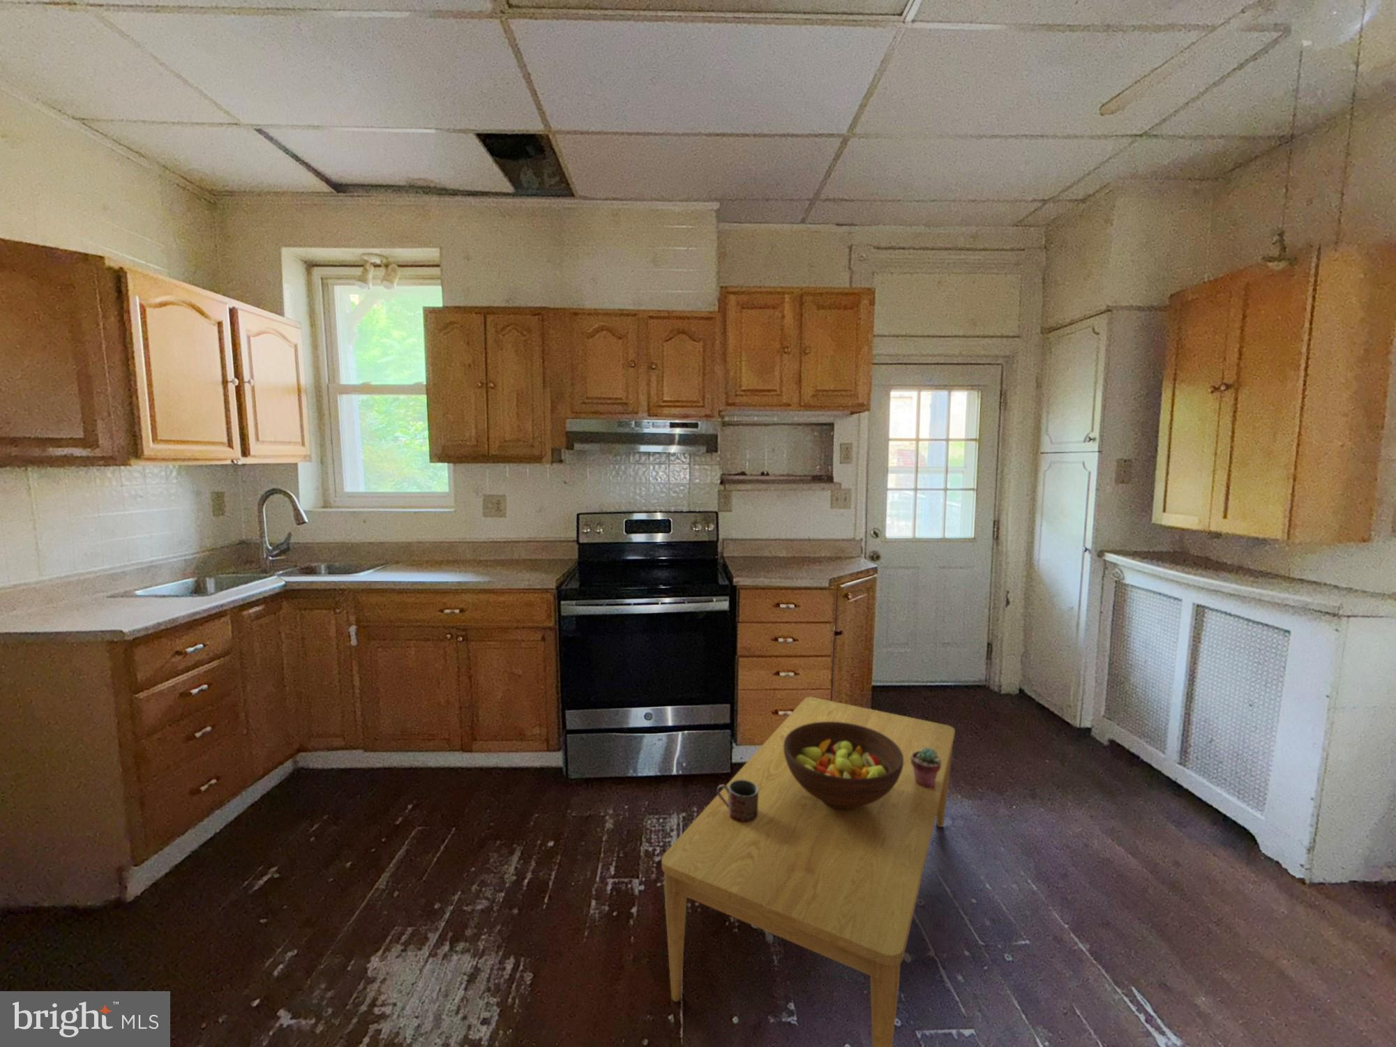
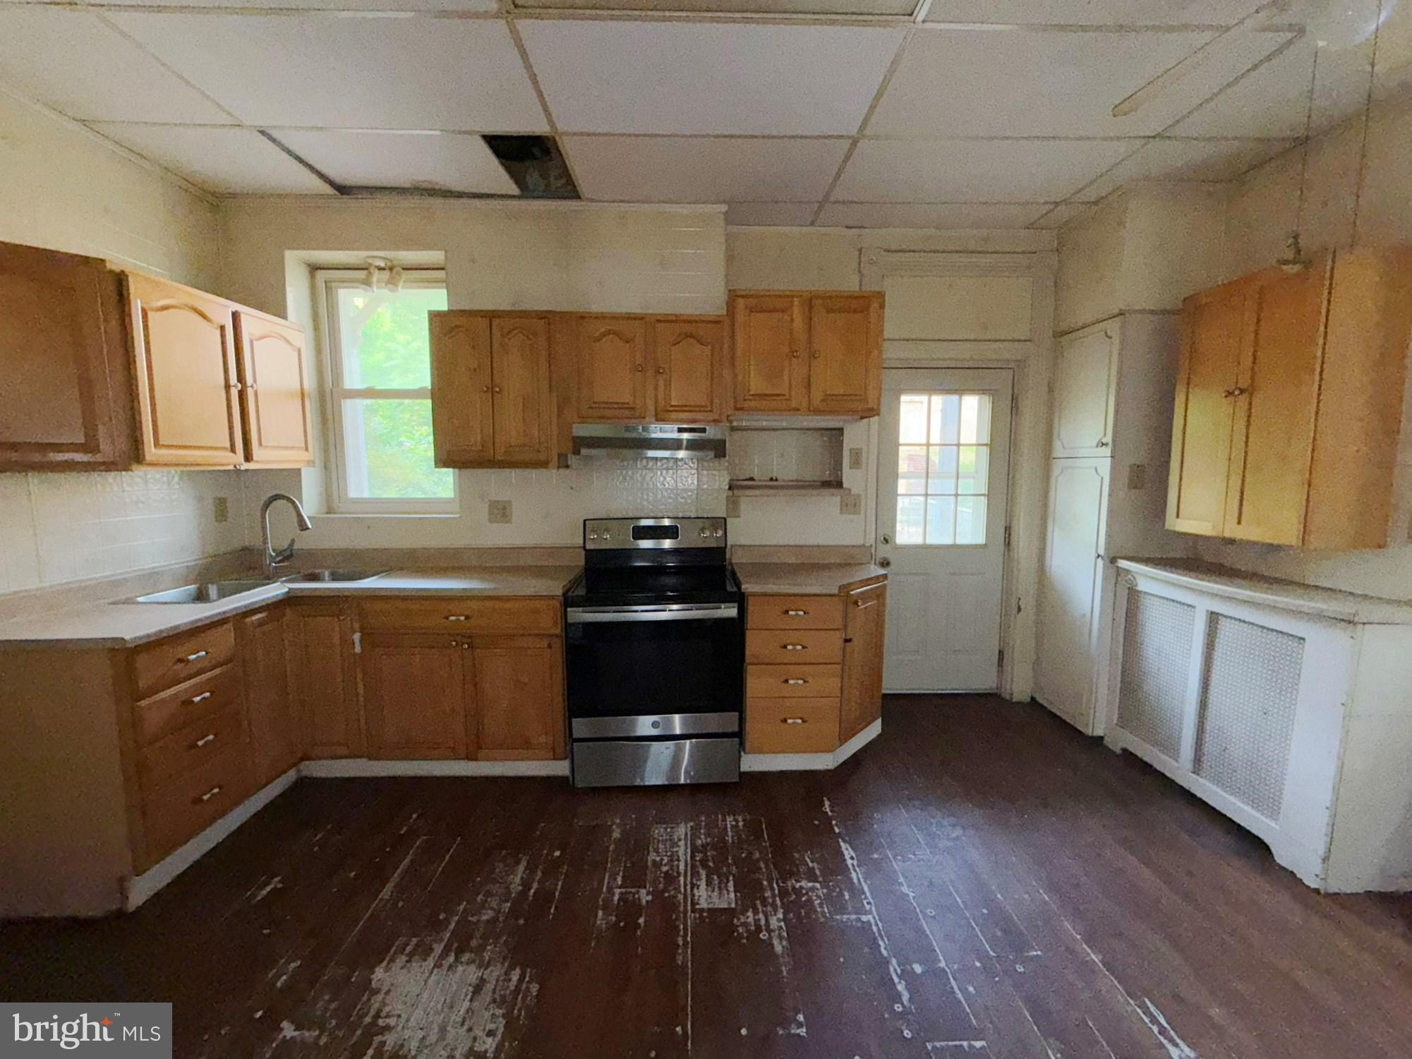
- coffee table [661,696,956,1047]
- mug [716,780,758,823]
- fruit bowl [783,721,903,809]
- potted succulent [911,747,942,789]
